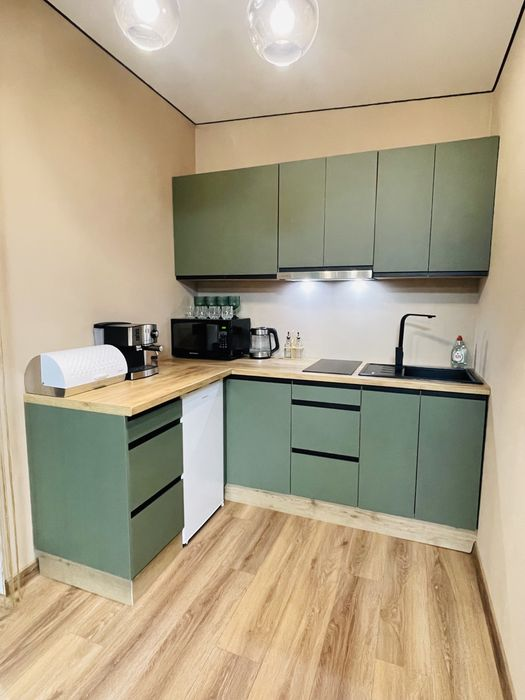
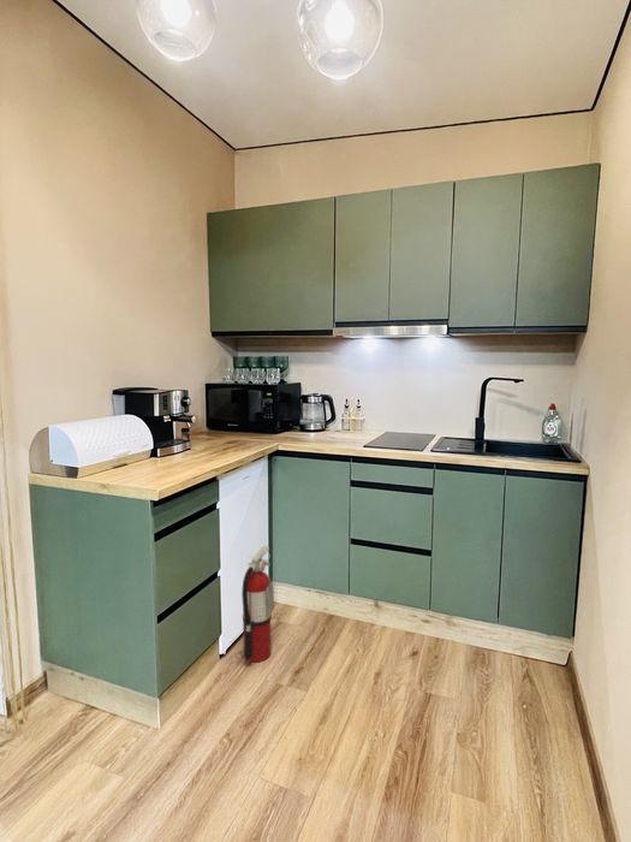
+ fire extinguisher [240,545,275,663]
